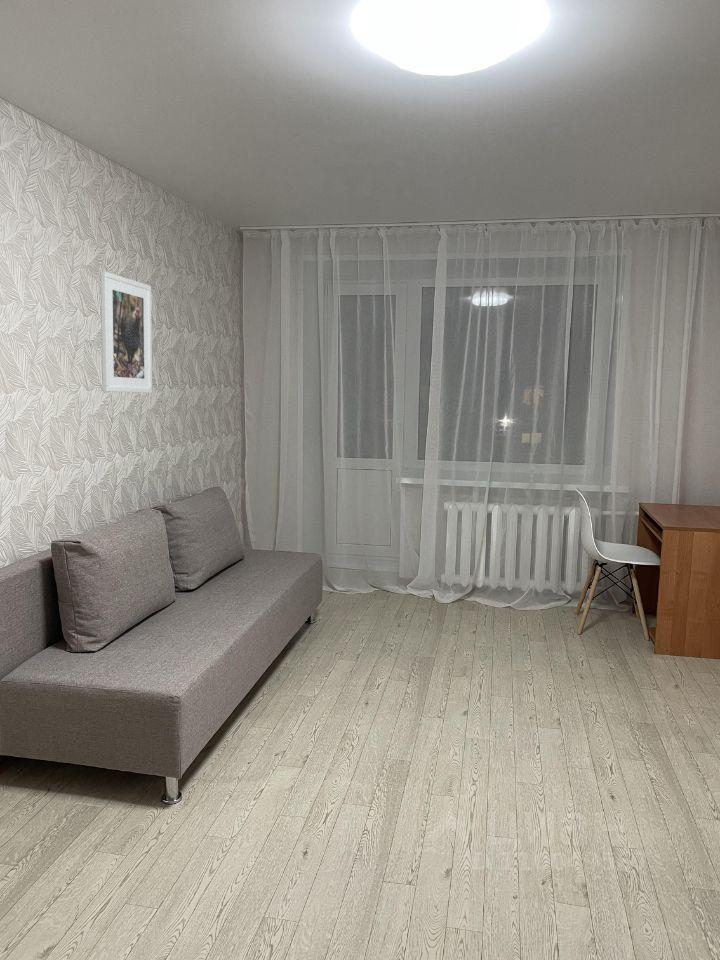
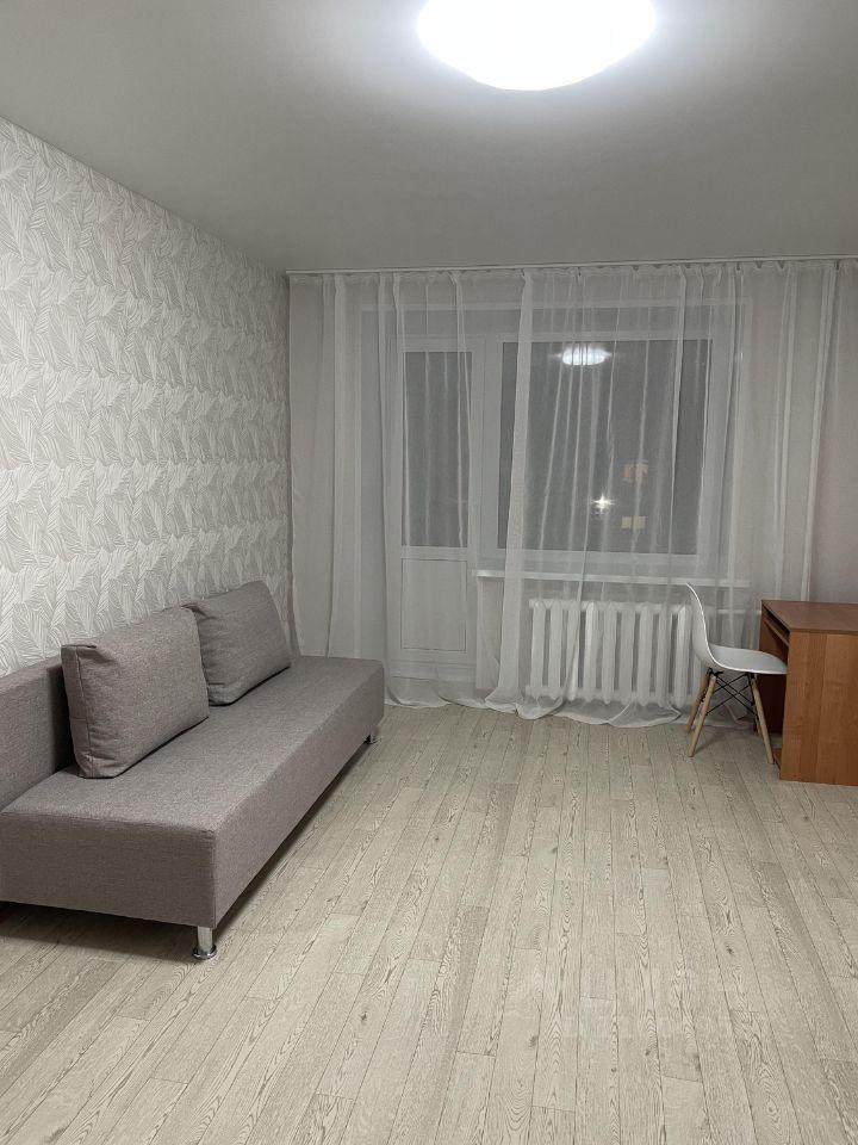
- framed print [100,270,153,394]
